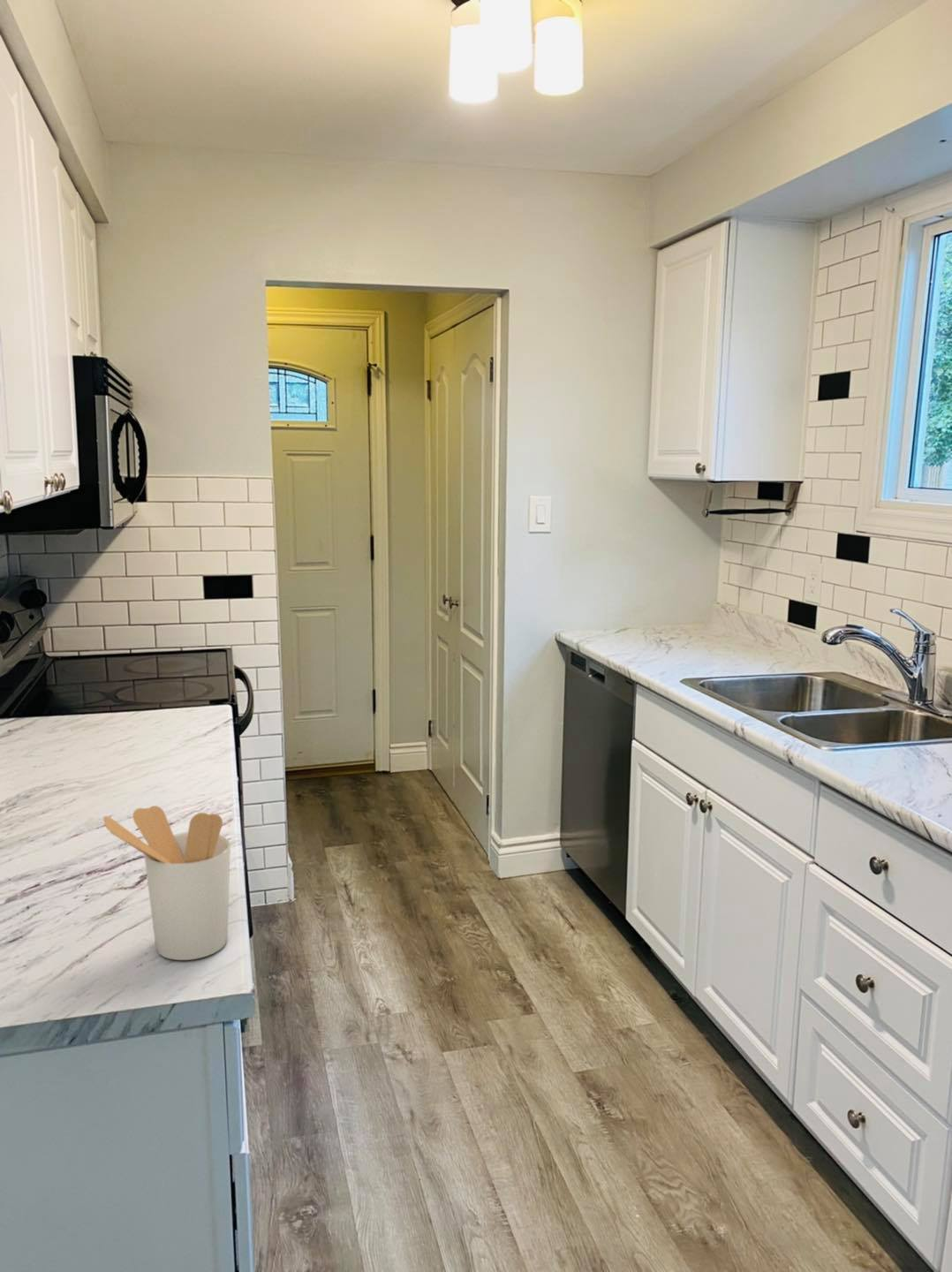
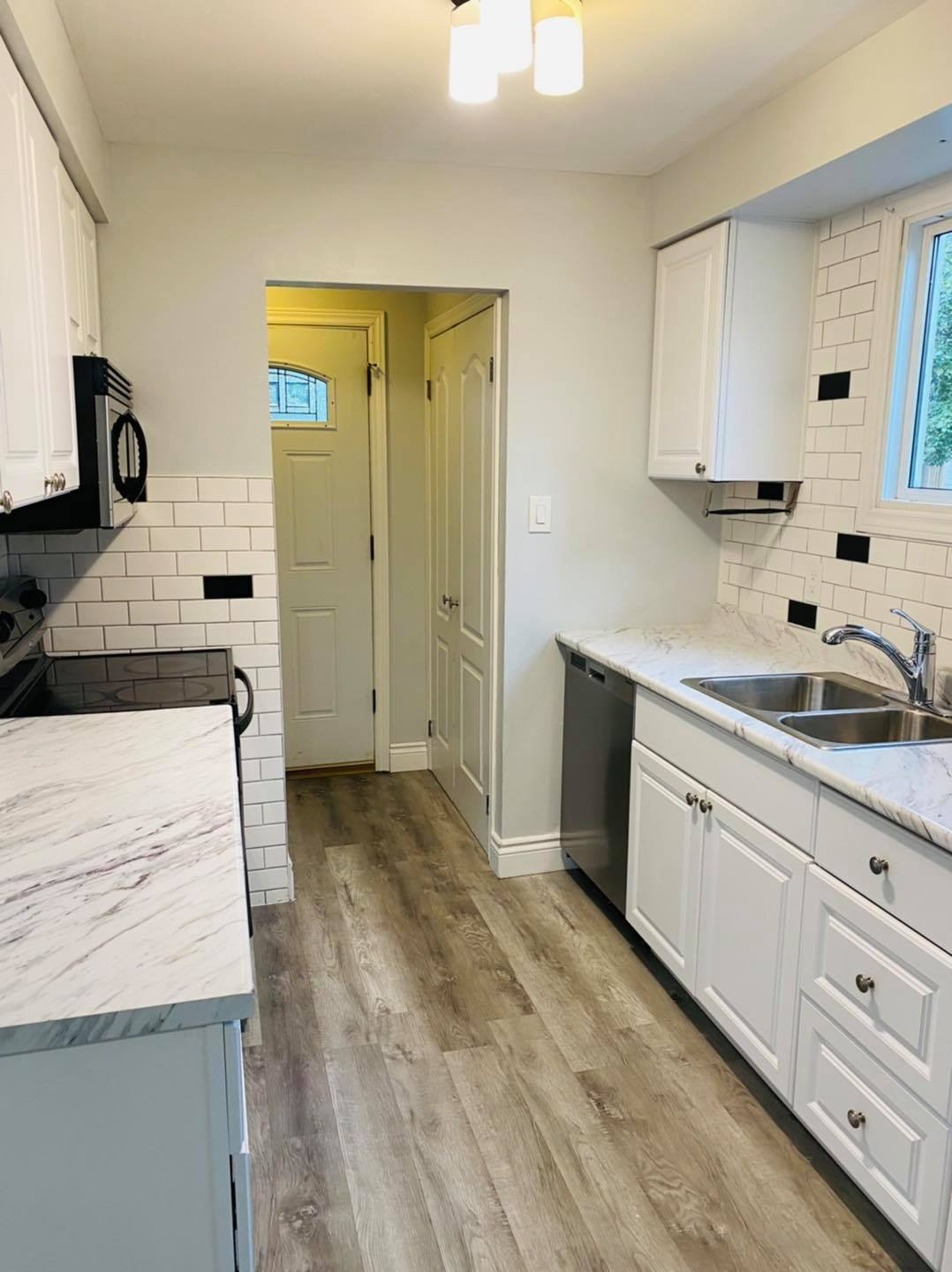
- utensil holder [102,805,231,961]
